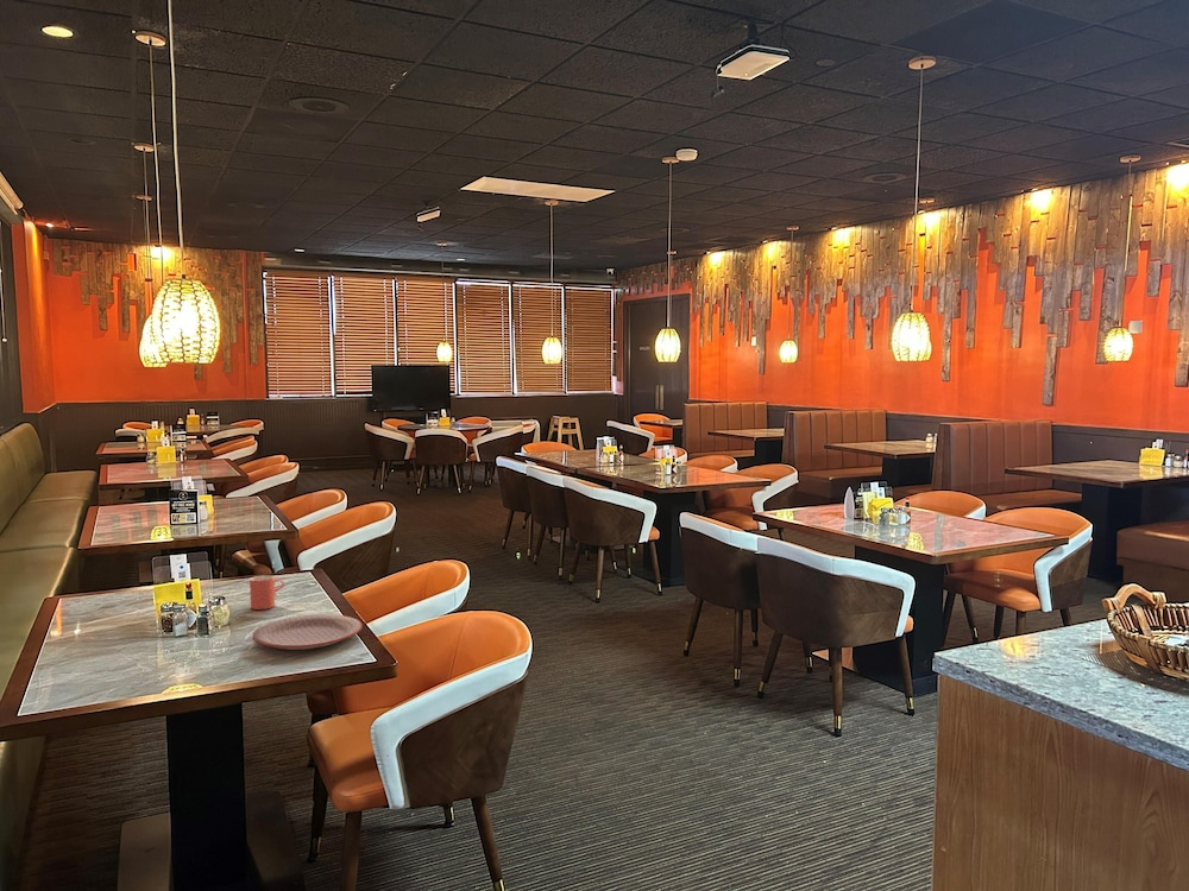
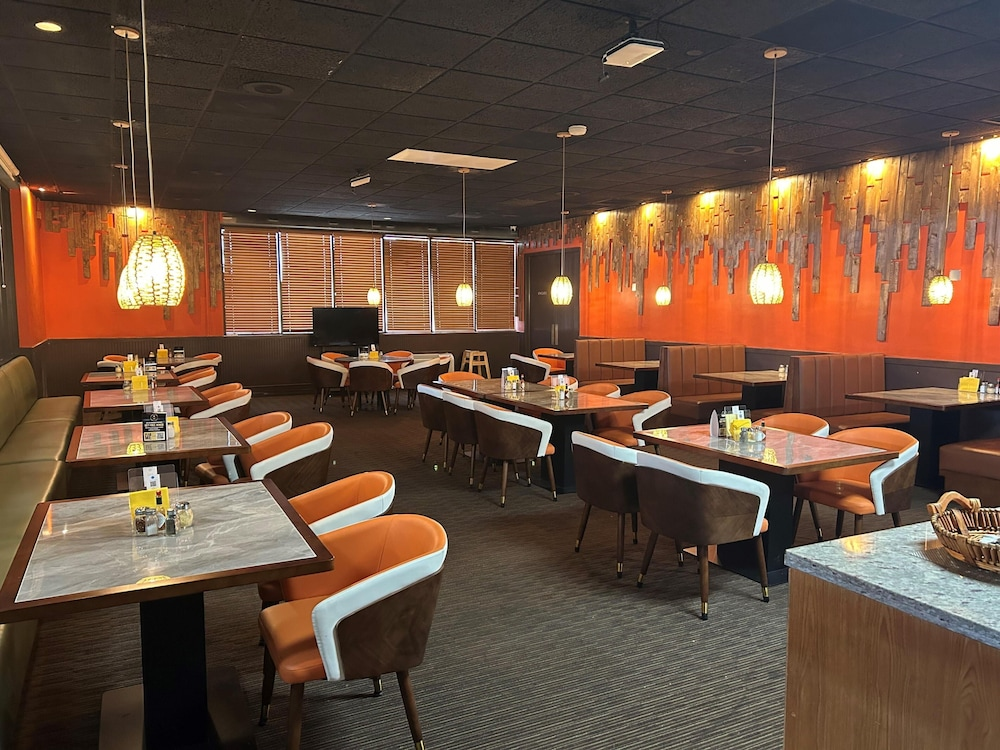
- plate [251,613,363,651]
- cup [249,574,285,611]
